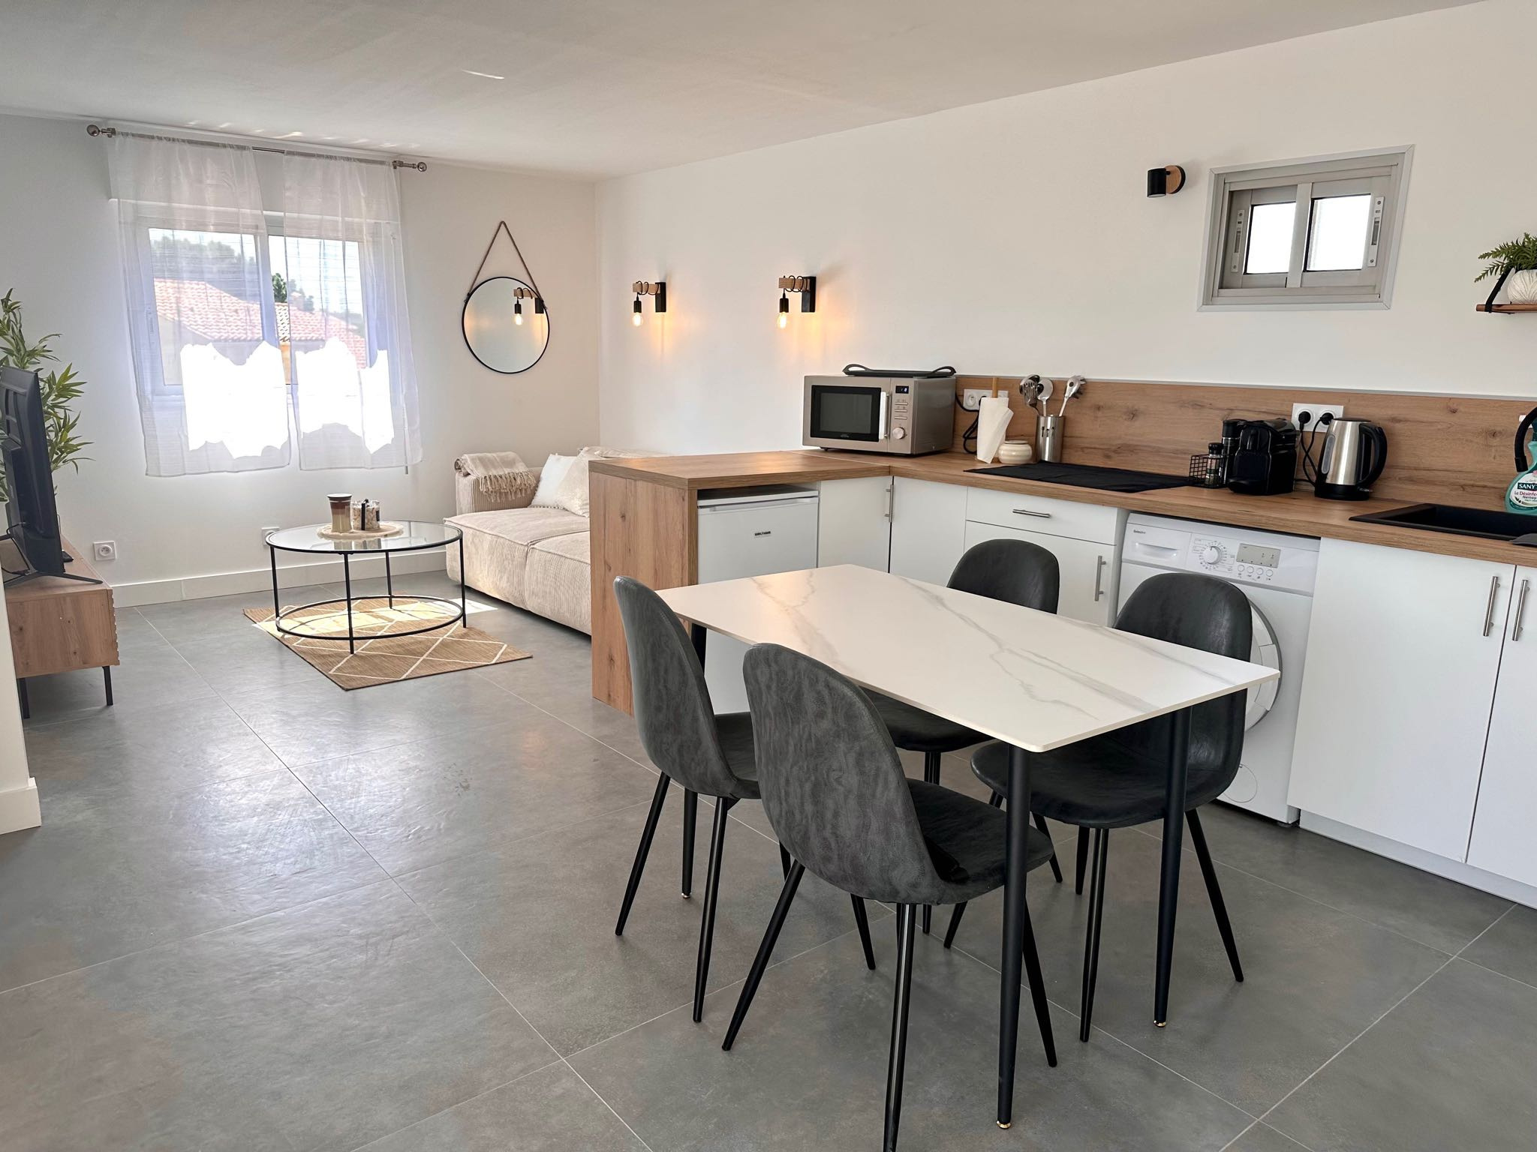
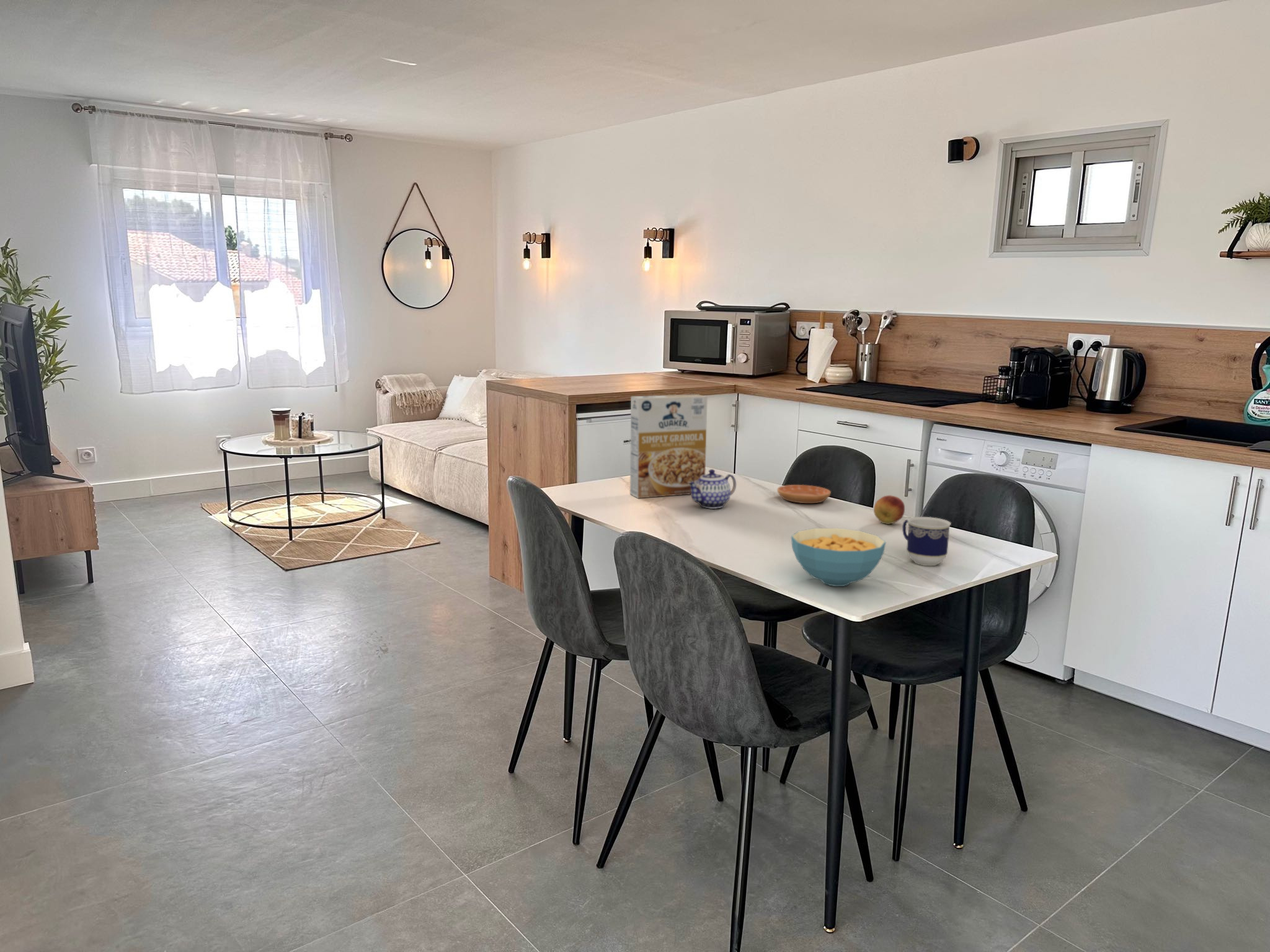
+ saucer [776,484,832,504]
+ cereal box [629,394,708,499]
+ teapot [688,469,737,509]
+ fruit [873,495,905,525]
+ cup [902,516,952,566]
+ cereal bowl [791,527,887,587]
